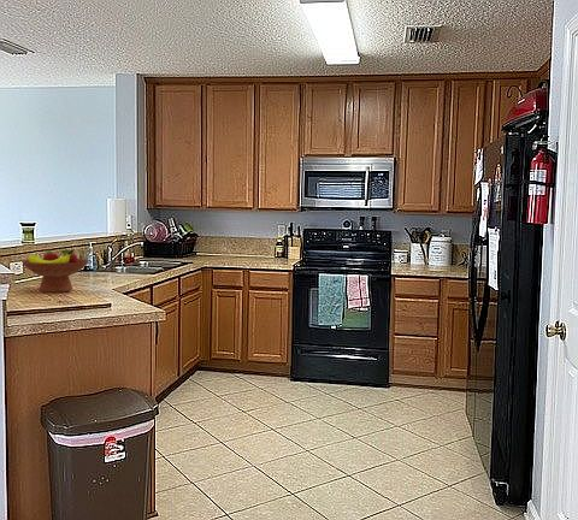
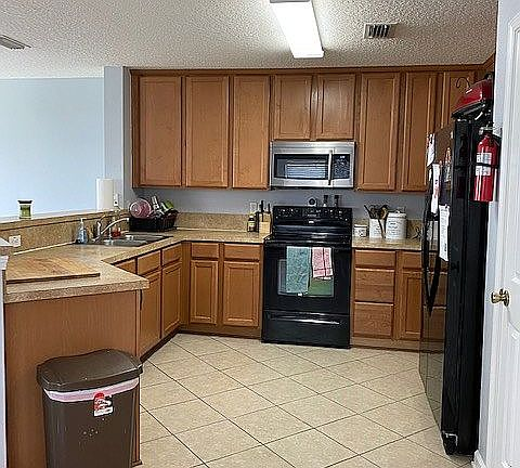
- fruit bowl [20,248,90,294]
